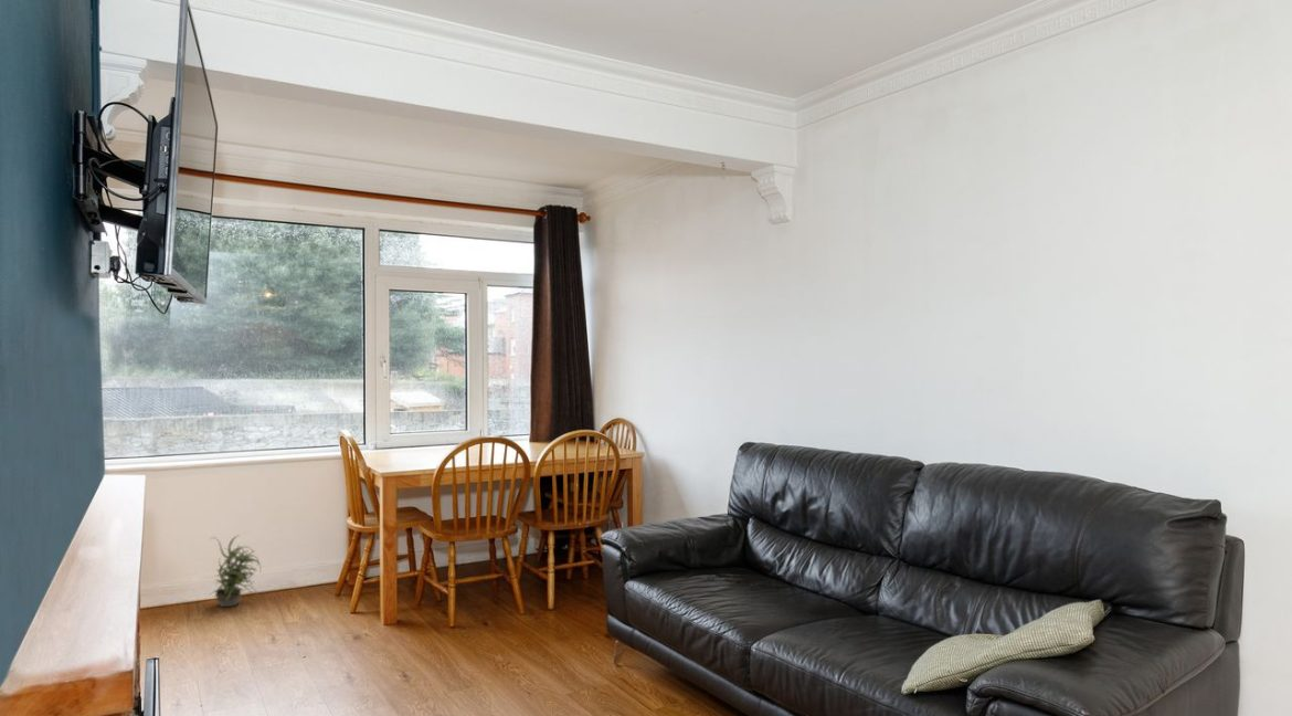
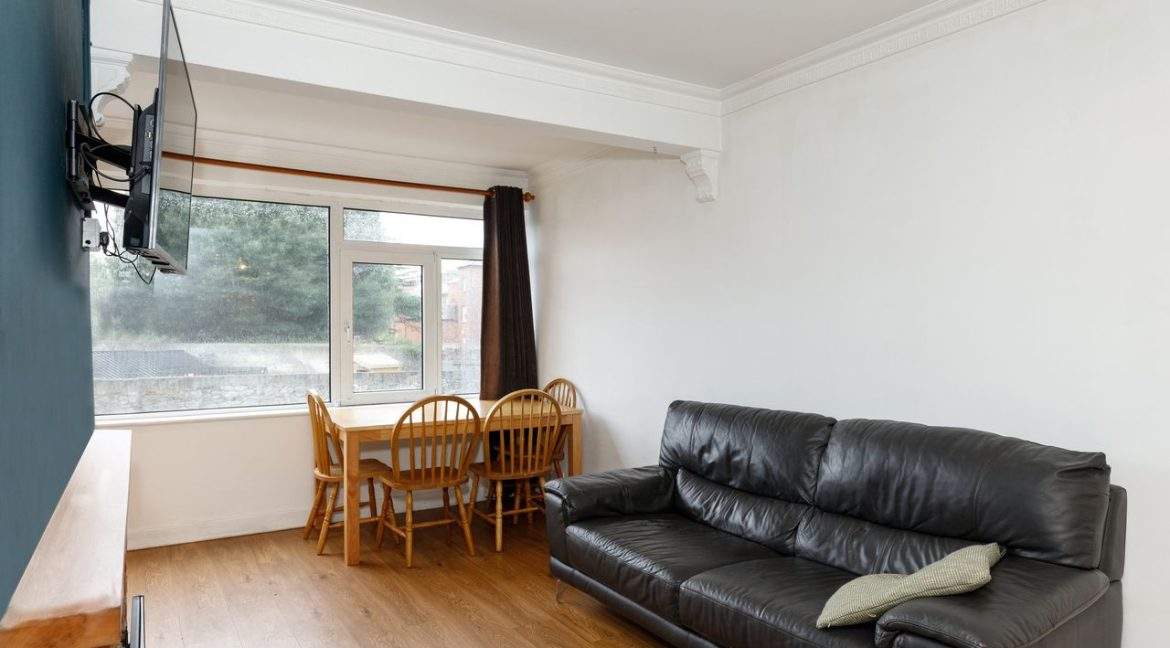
- potted plant [209,535,262,608]
